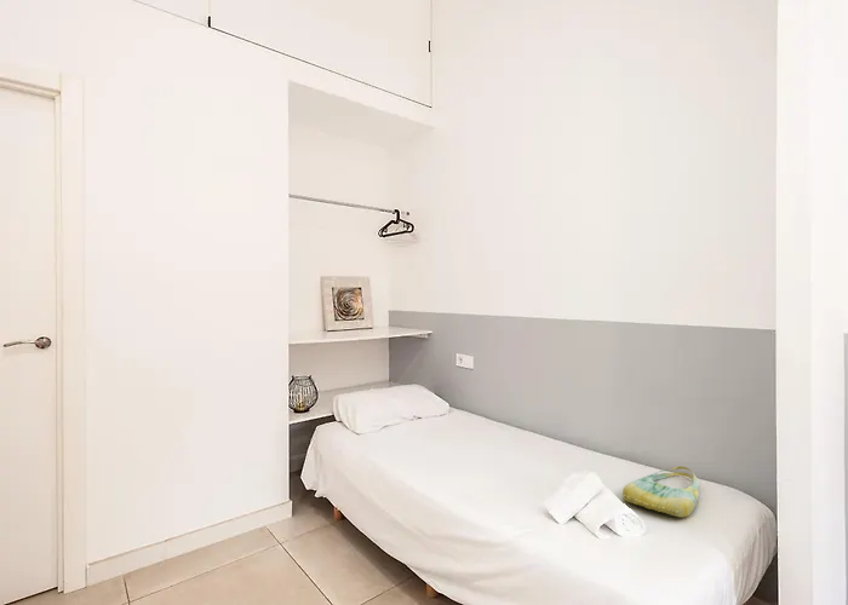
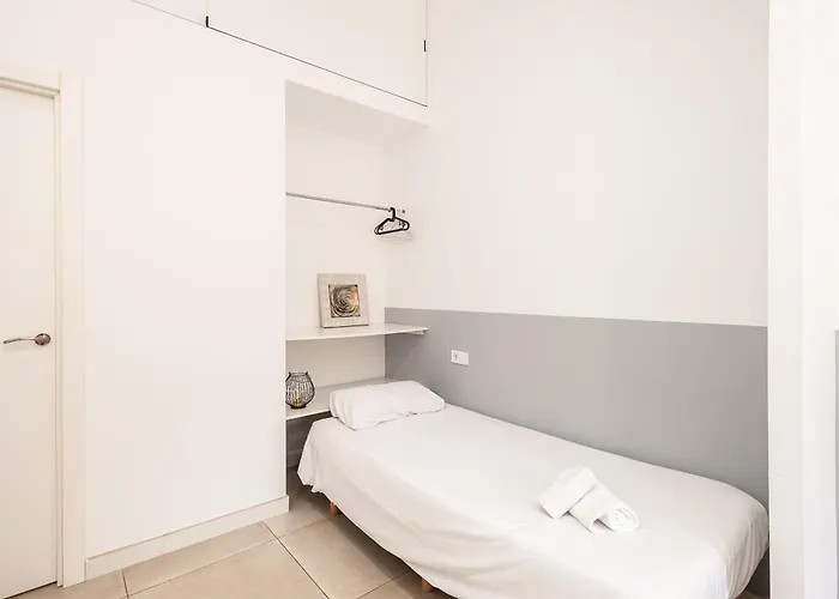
- tote bag [621,465,700,518]
